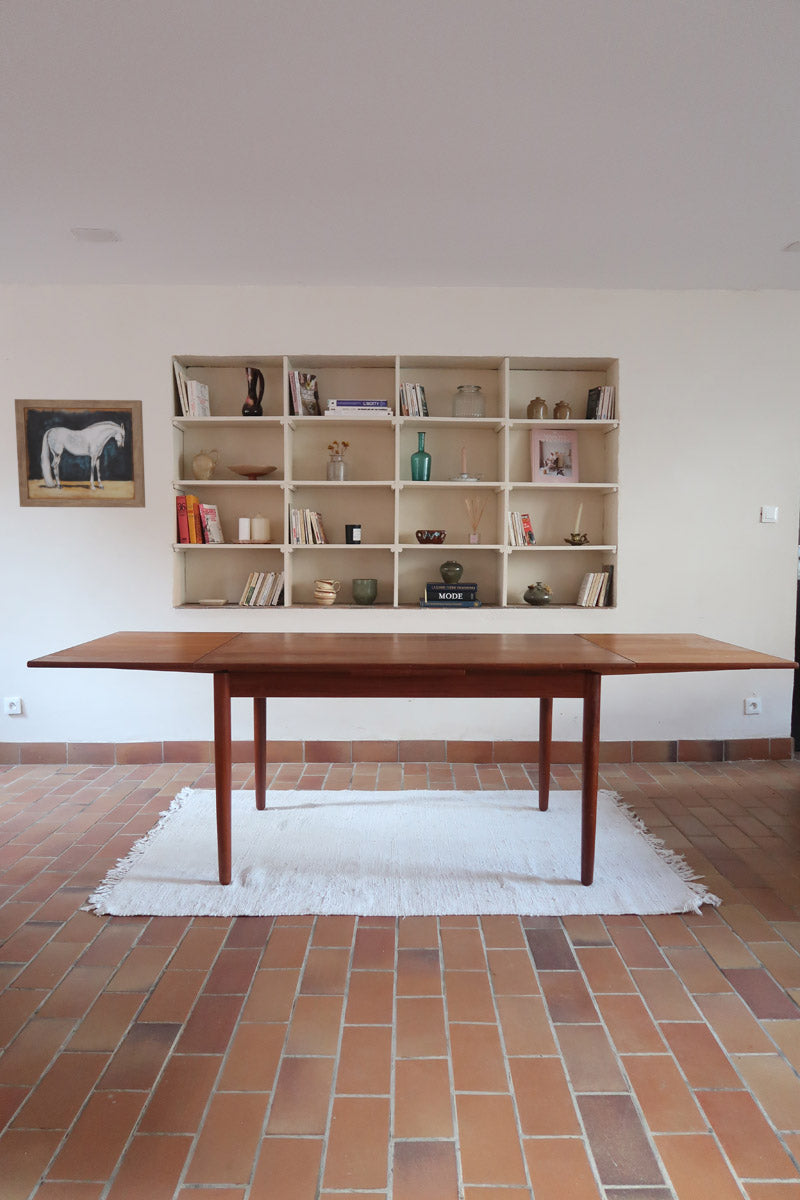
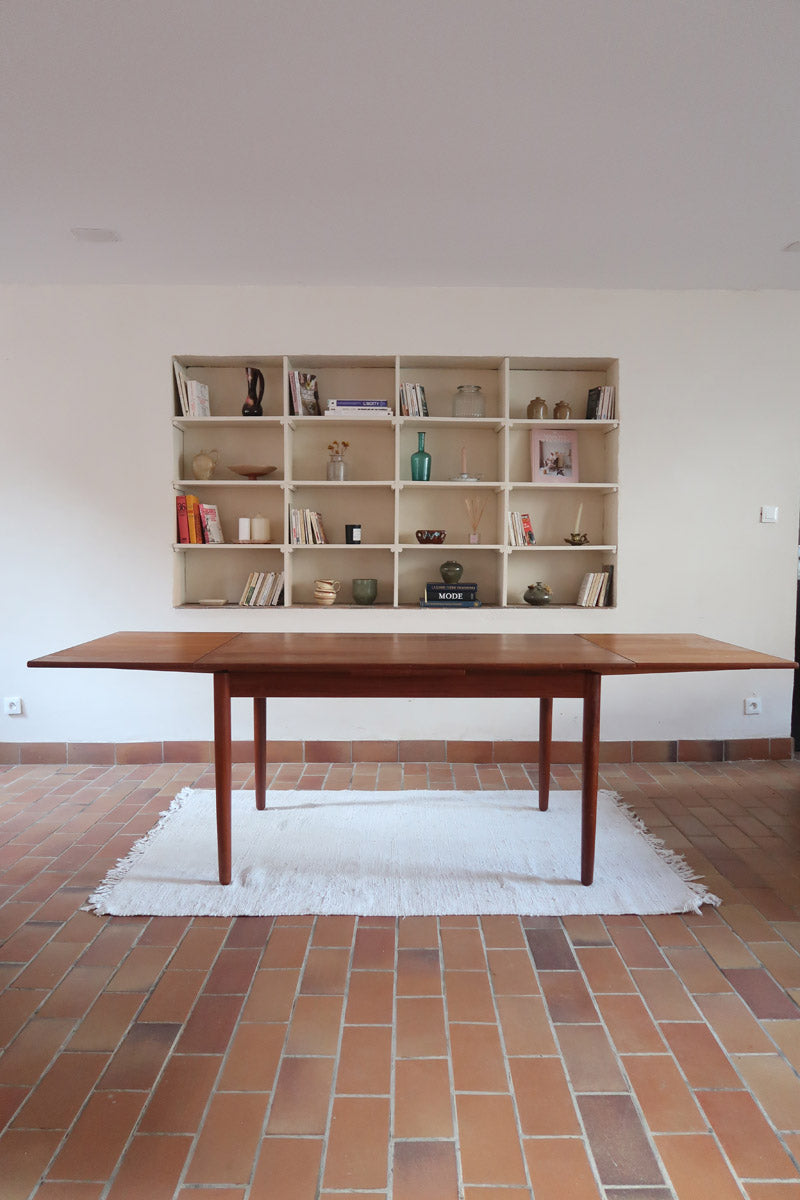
- wall art [14,398,146,509]
